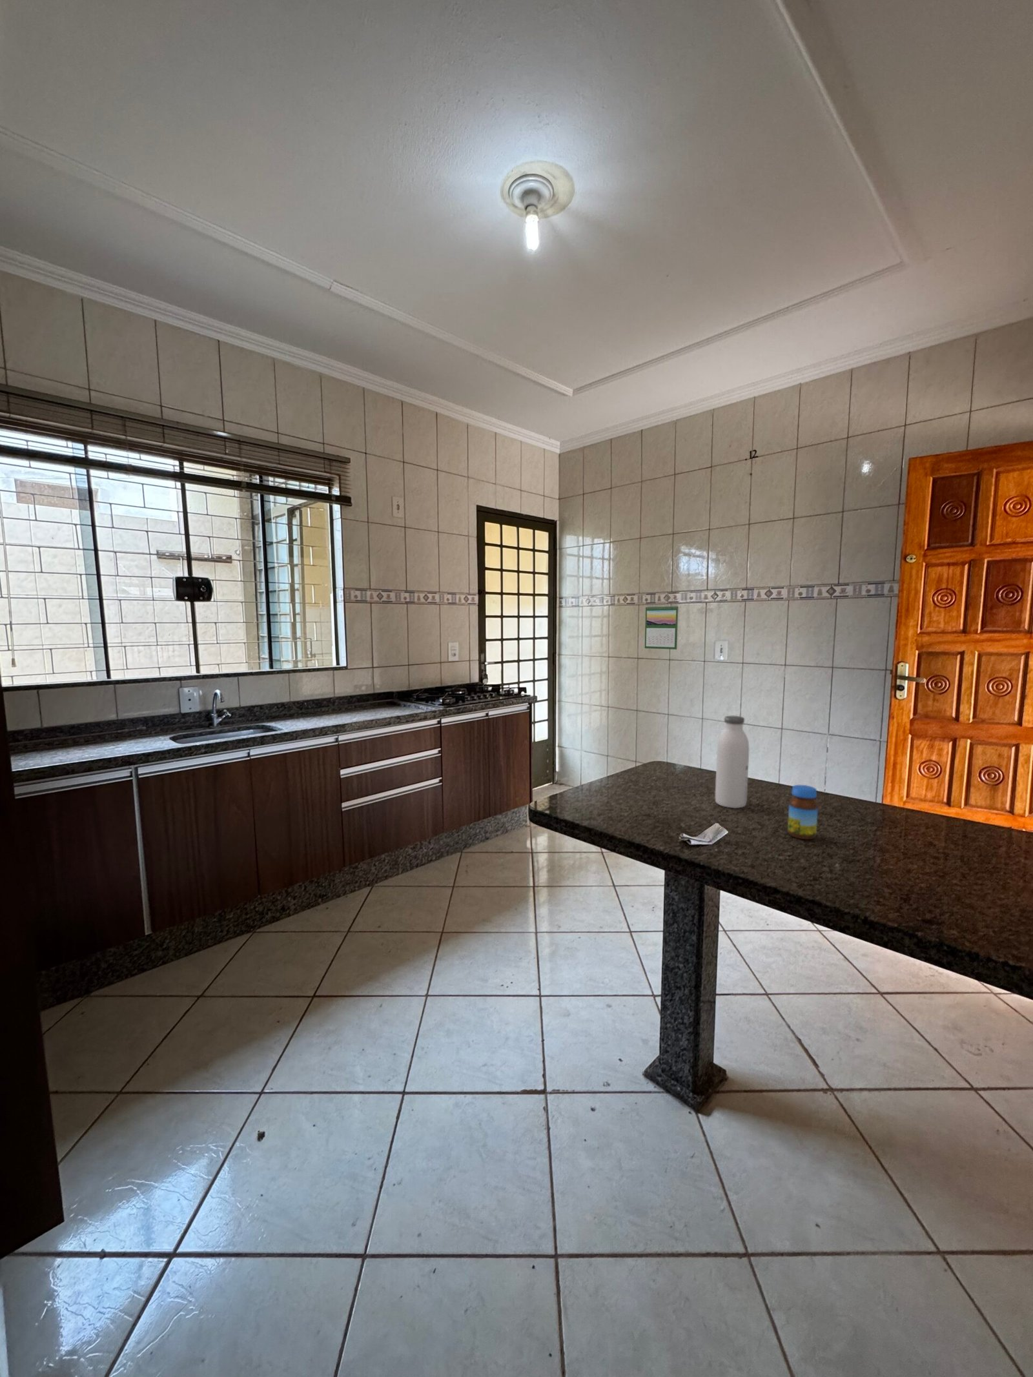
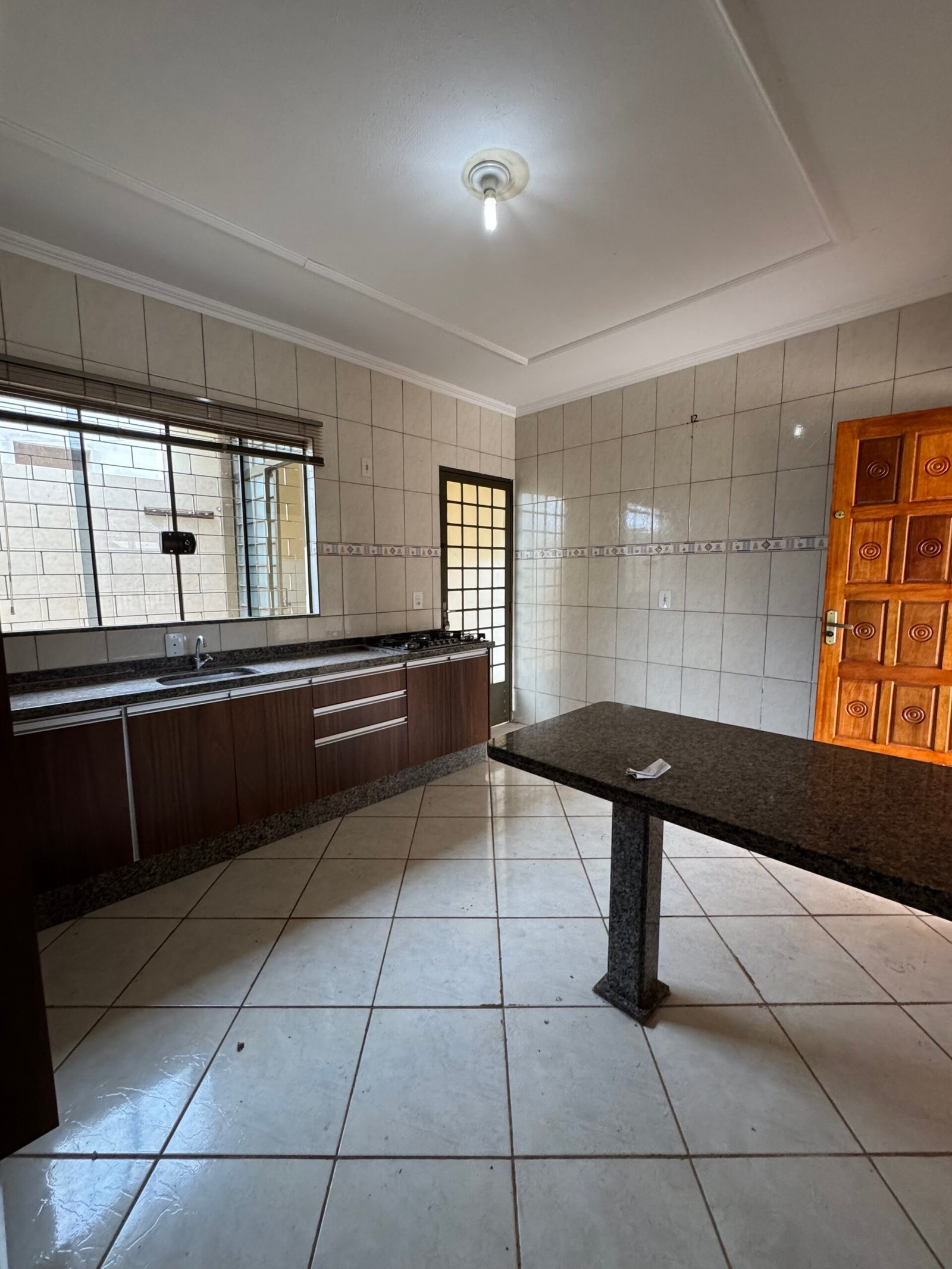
- jar [787,785,818,840]
- water bottle [715,715,750,808]
- calendar [645,604,678,650]
